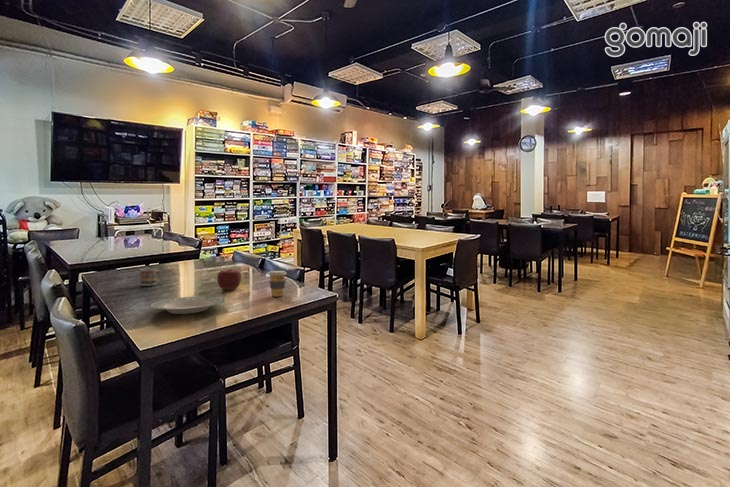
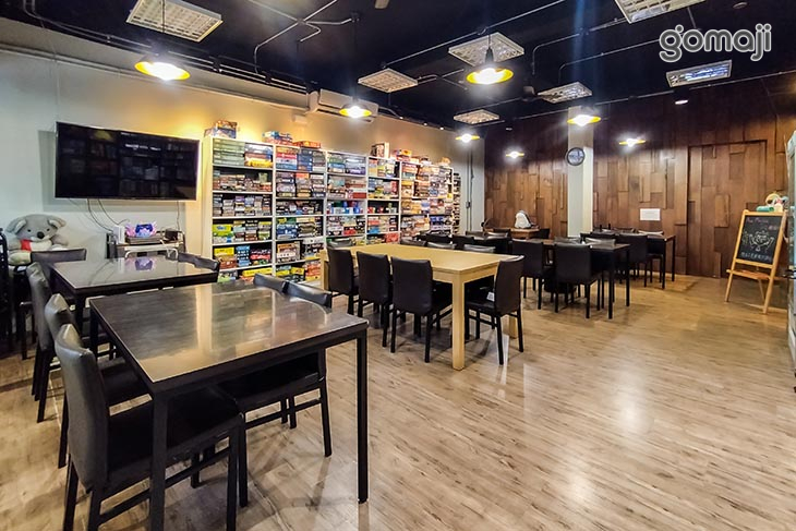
- plate [149,296,225,315]
- cup [139,268,163,287]
- coffee cup [267,270,287,297]
- apple [216,268,242,291]
